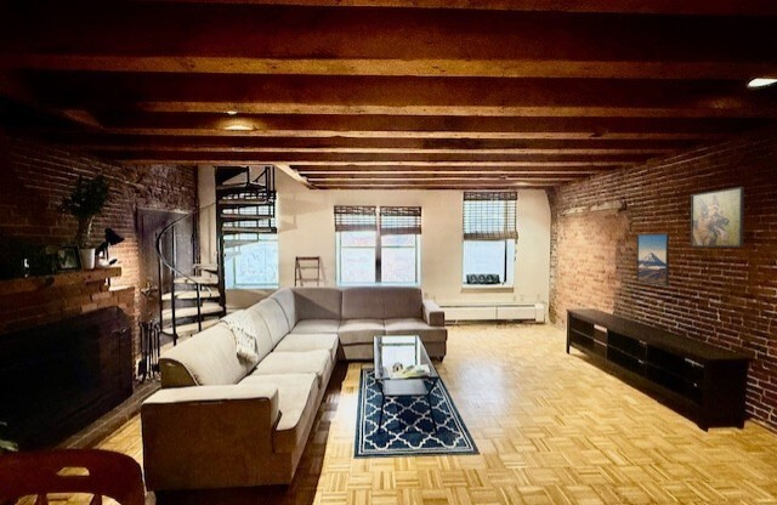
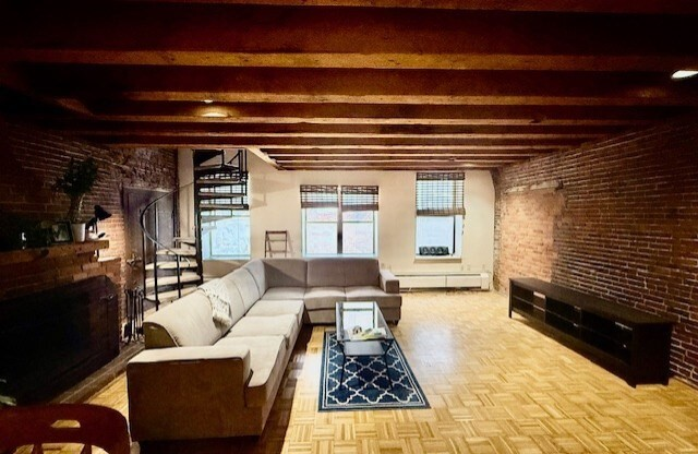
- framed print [635,232,670,288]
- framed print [690,186,745,248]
